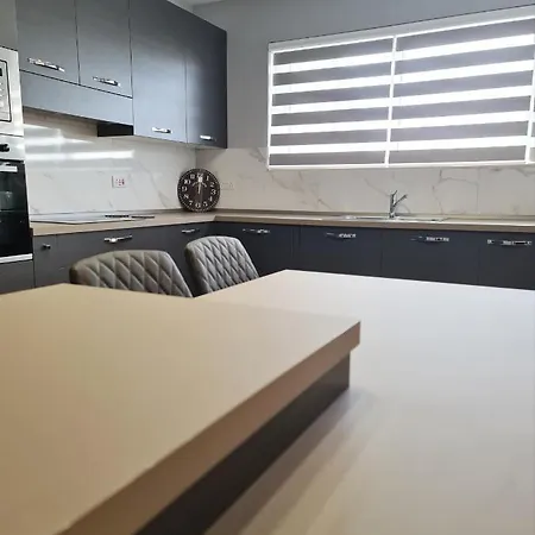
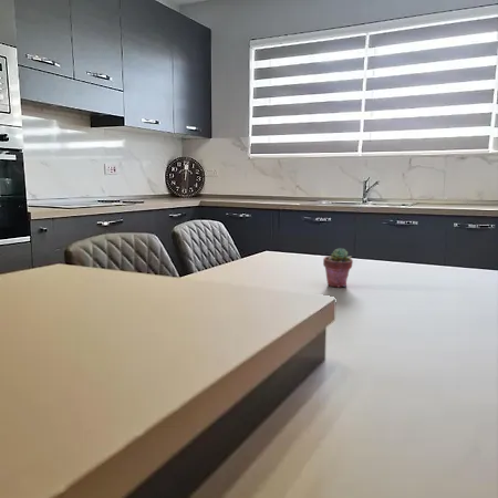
+ potted succulent [322,247,354,289]
